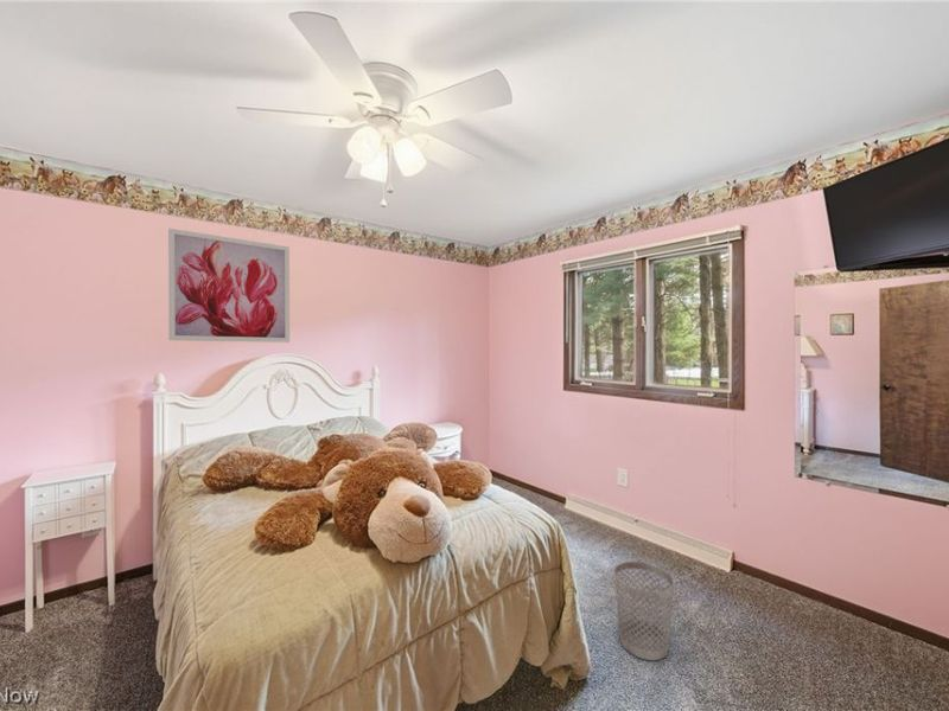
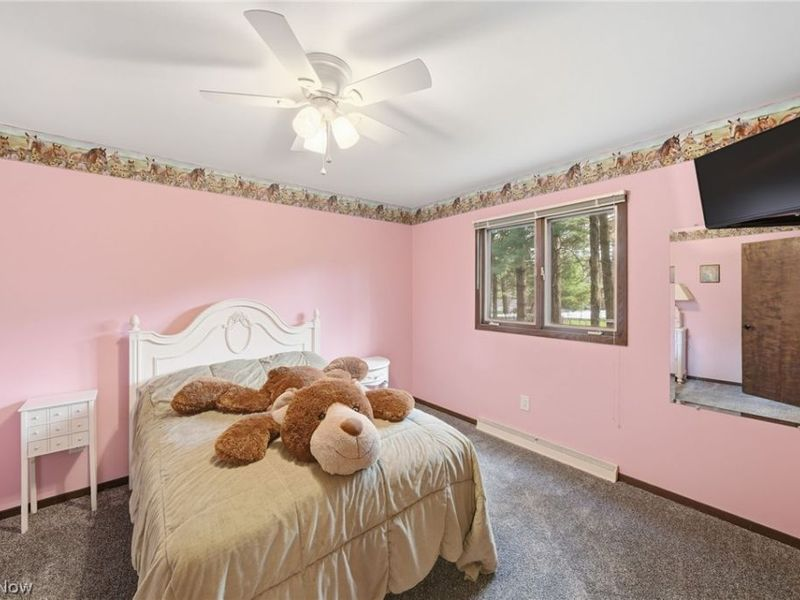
- wastebasket [613,561,675,661]
- wall art [167,228,291,344]
